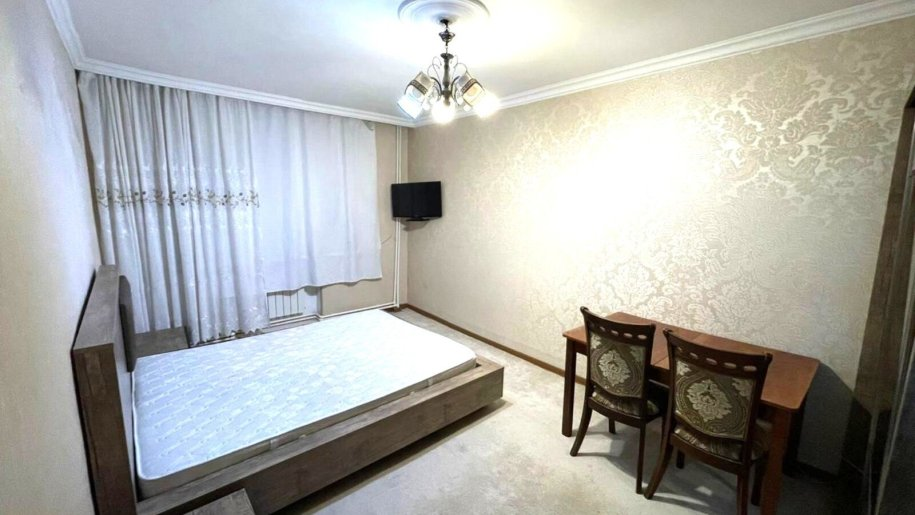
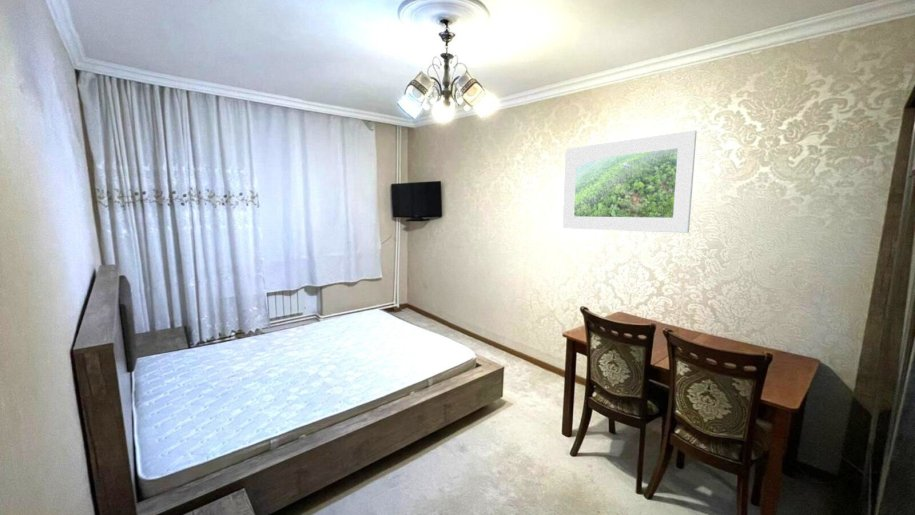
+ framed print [562,129,698,234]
